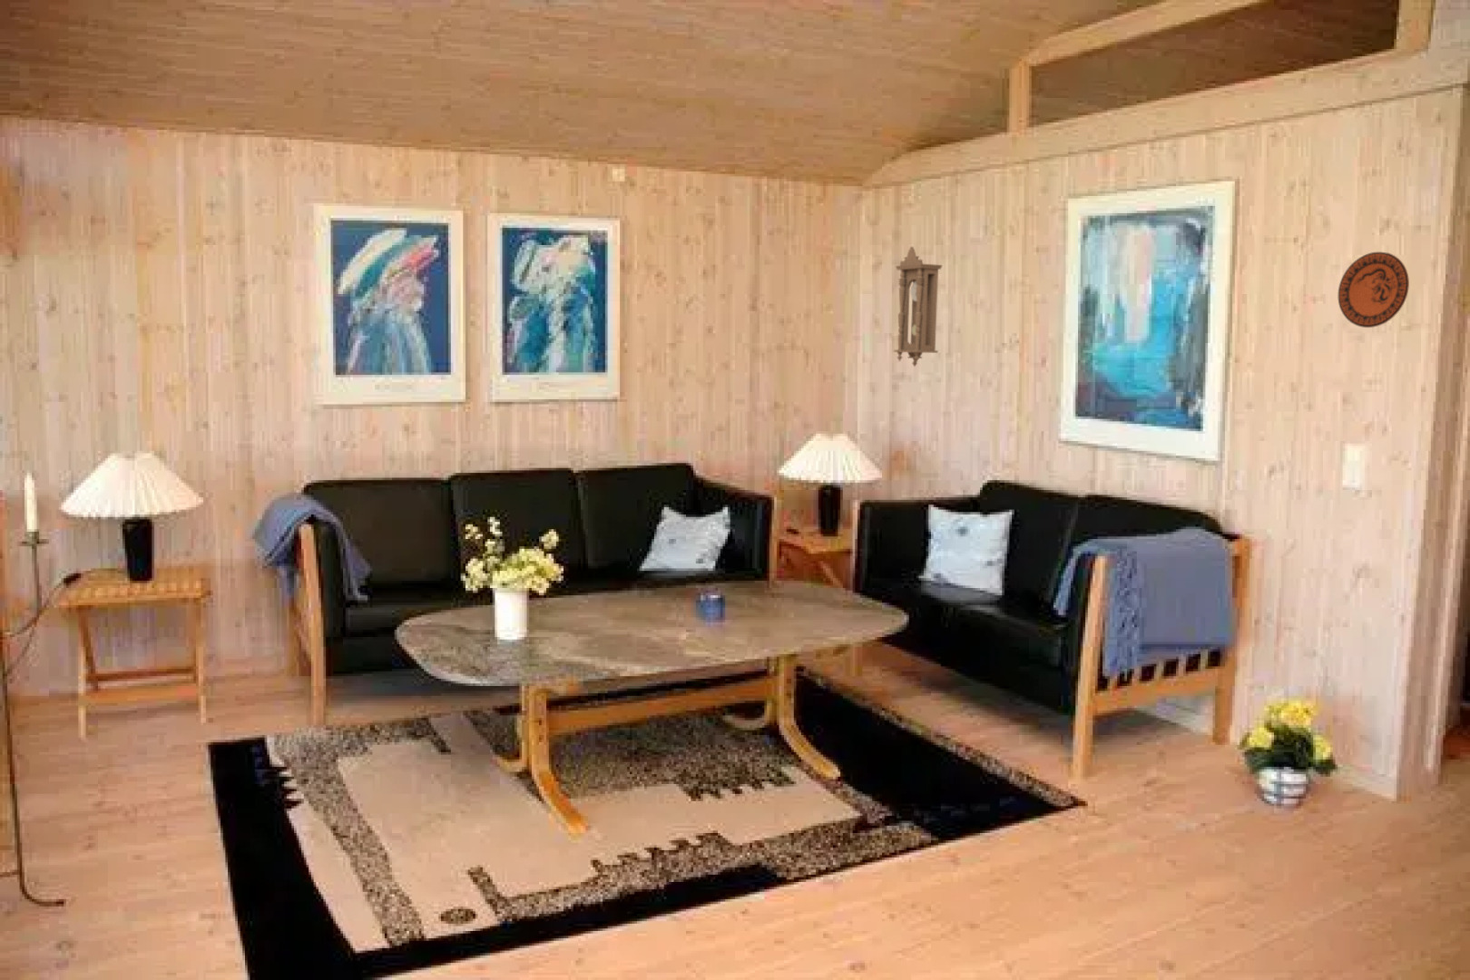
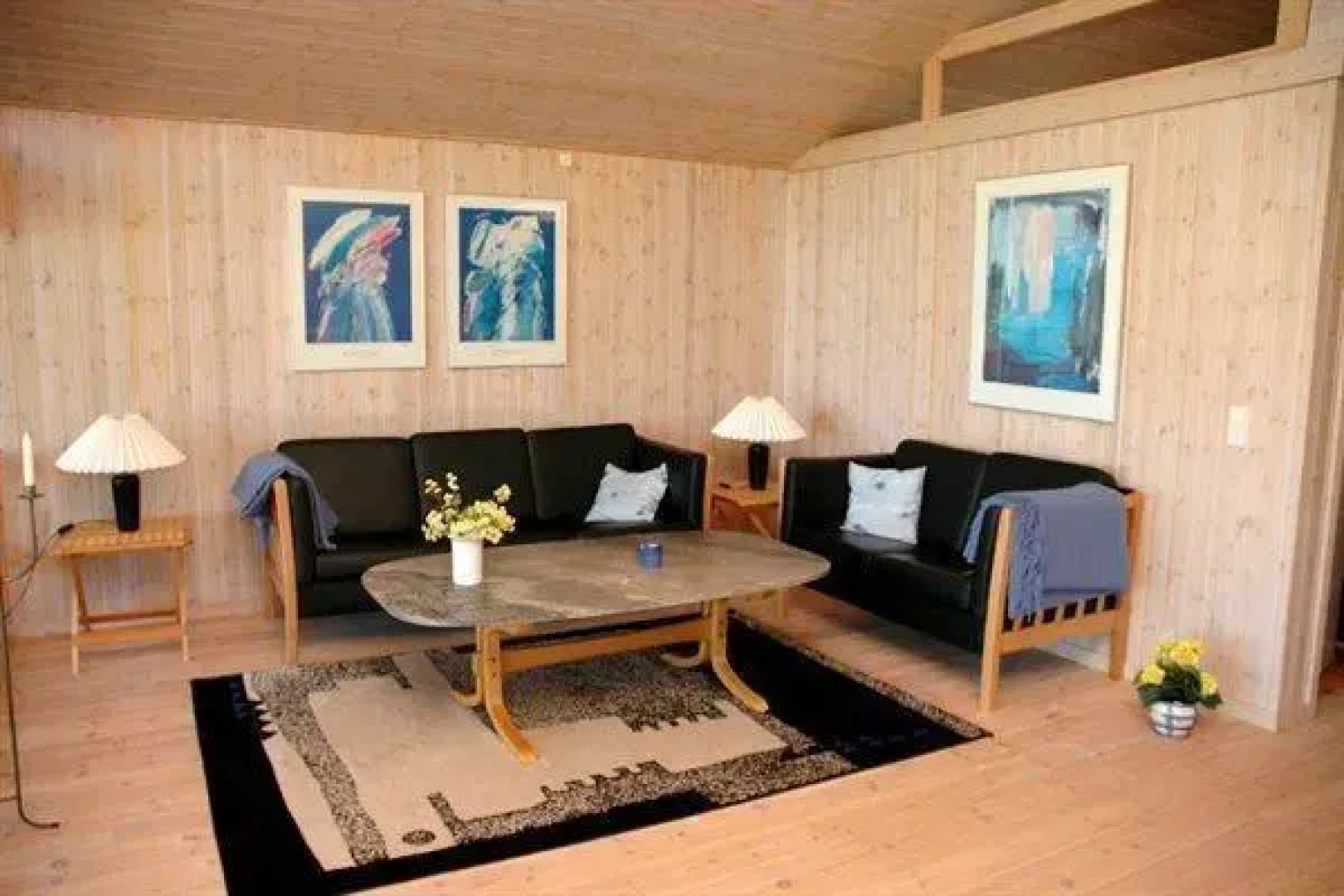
- pendulum clock [892,246,944,368]
- decorative plate [1338,252,1410,328]
